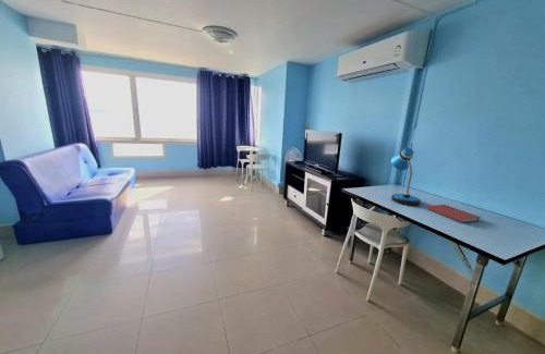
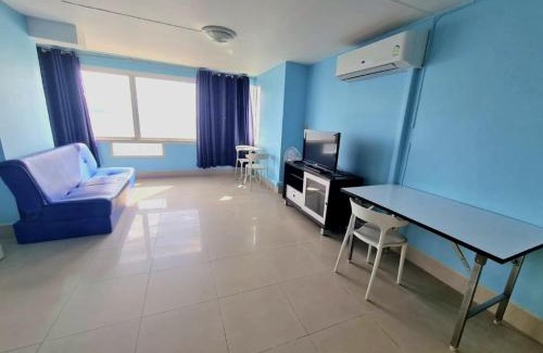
- book [426,204,482,223]
- desk lamp [390,147,422,207]
